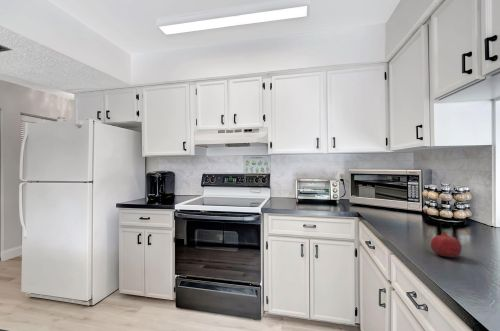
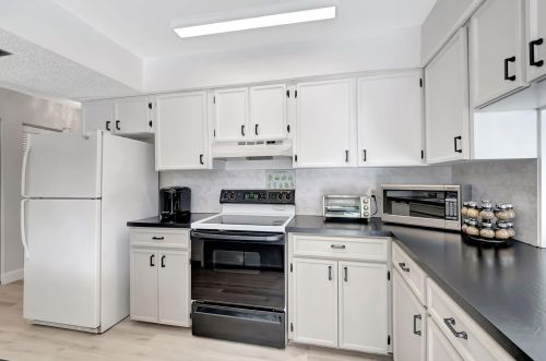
- fruit [430,231,462,258]
